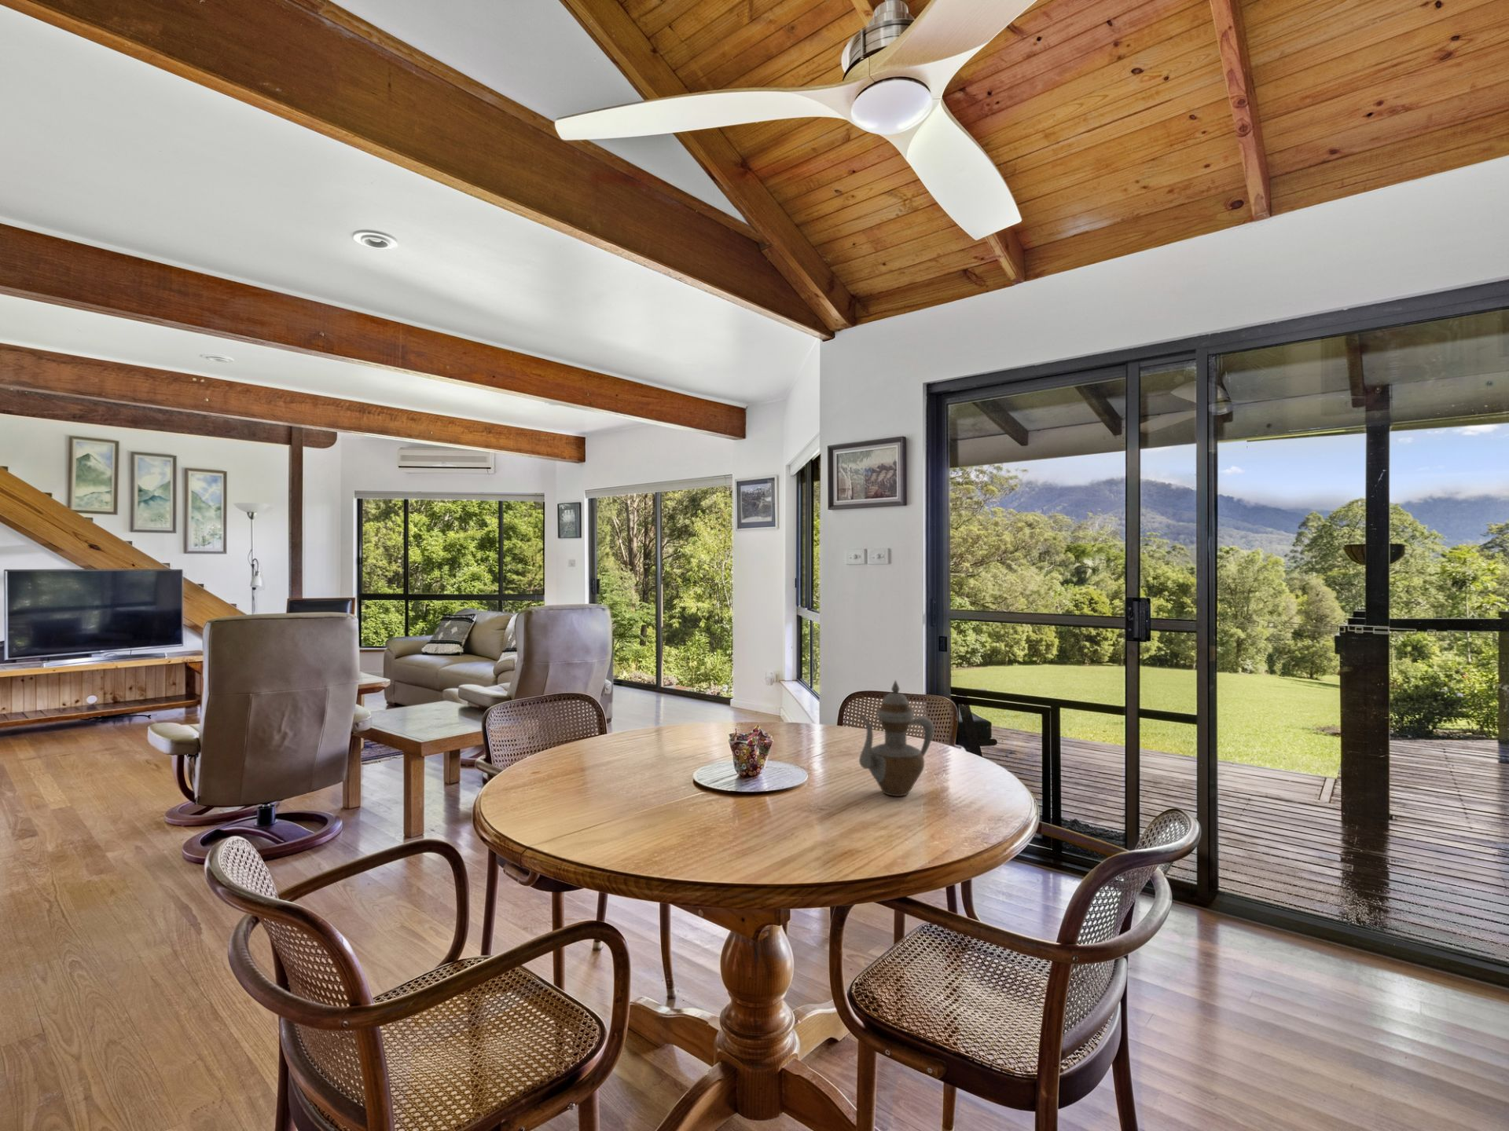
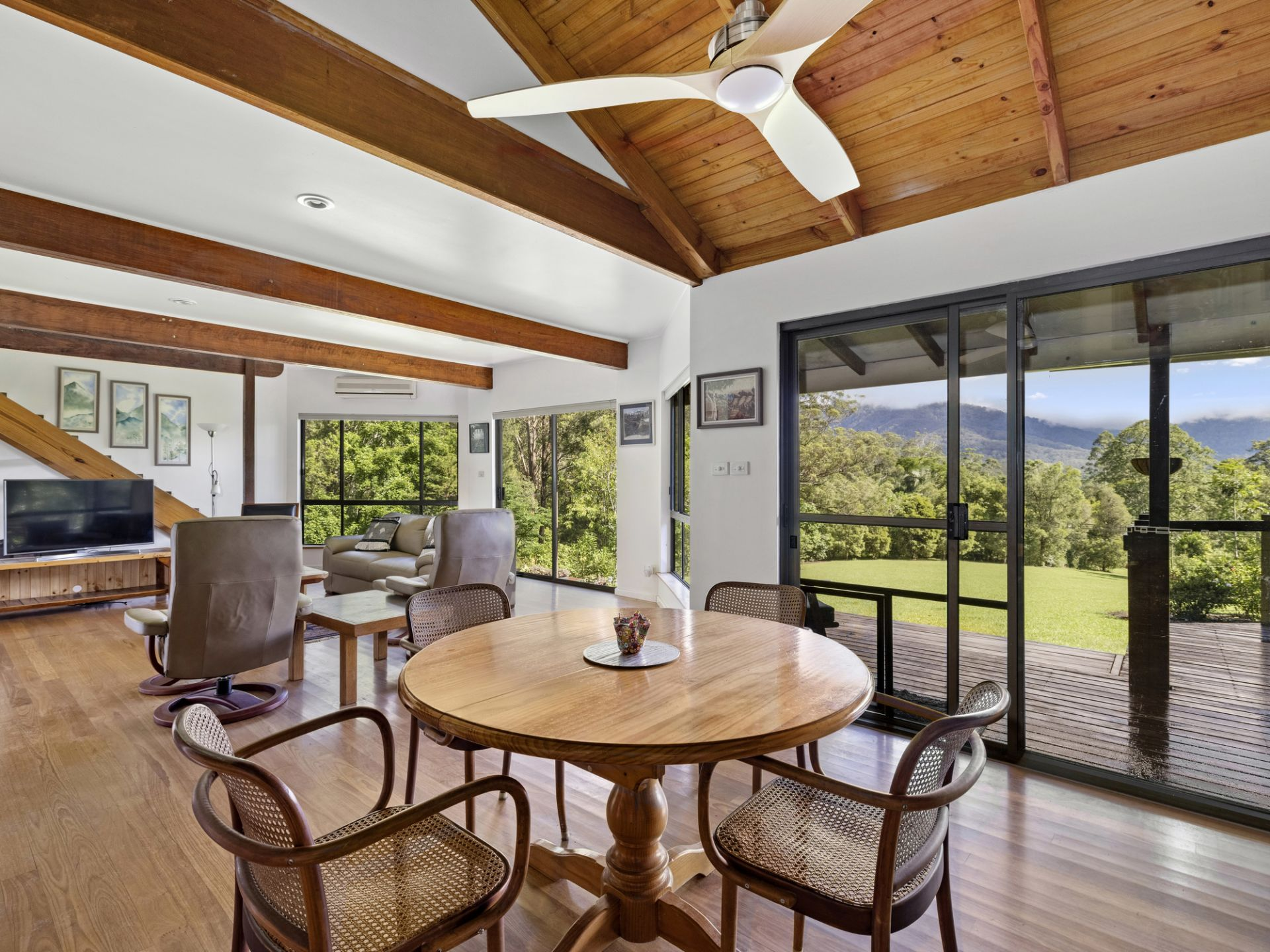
- teapot [858,680,934,797]
